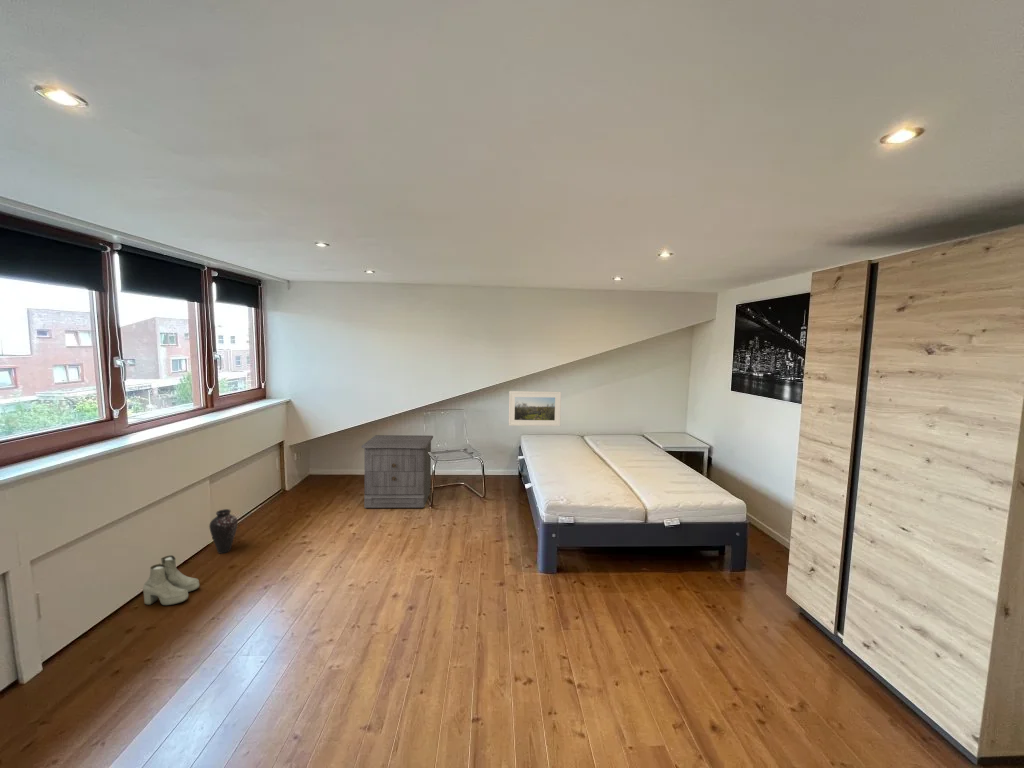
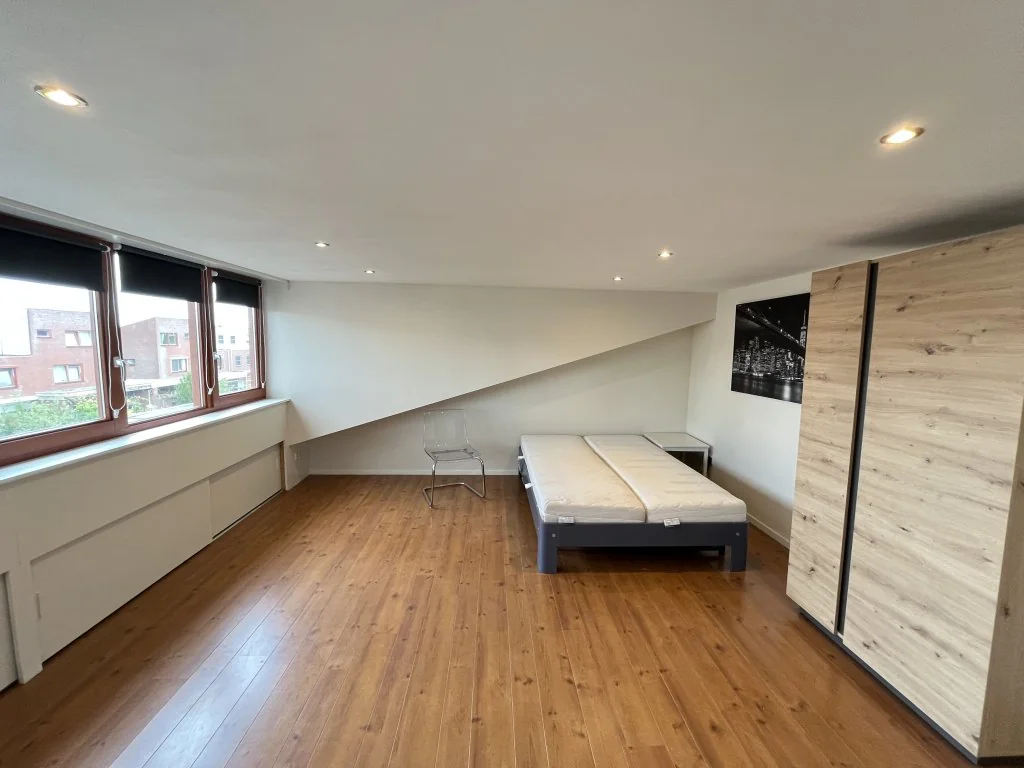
- nightstand [361,434,434,509]
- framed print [508,390,562,427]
- boots [142,554,200,606]
- vase [208,508,239,555]
